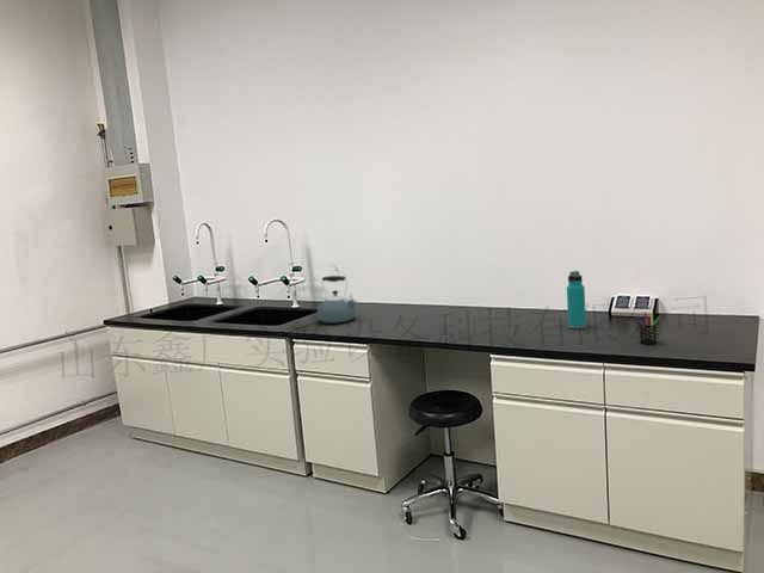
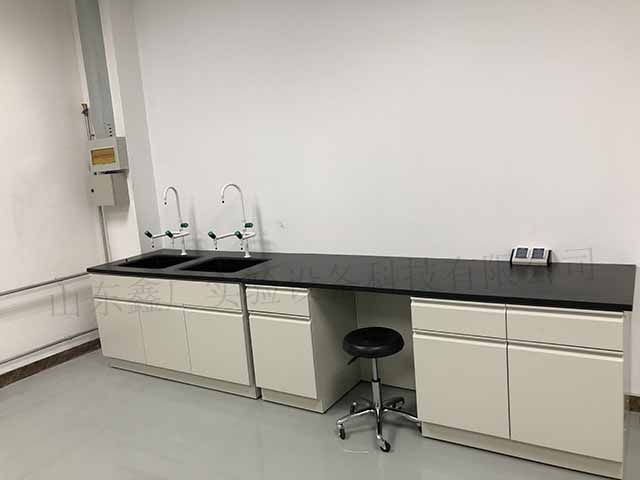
- water bottle [566,270,587,329]
- pen holder [635,312,661,345]
- kettle [316,275,361,325]
